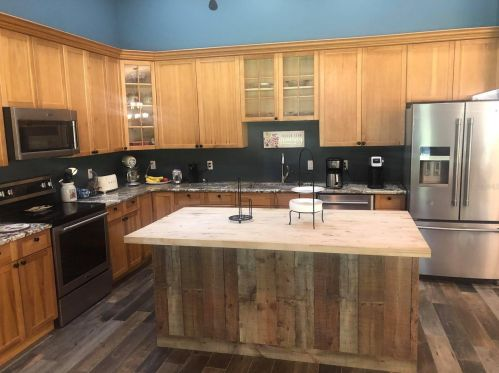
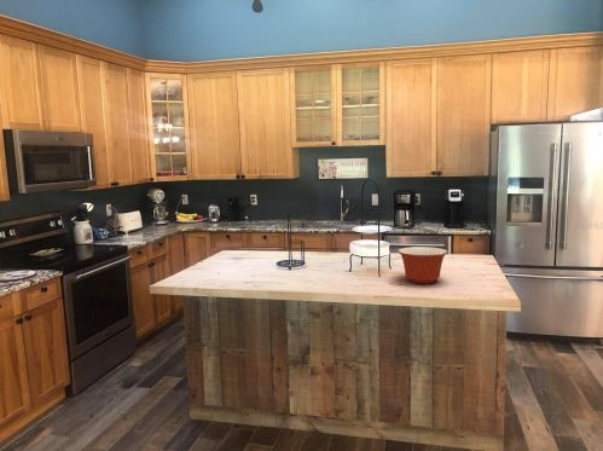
+ mixing bowl [398,245,448,284]
